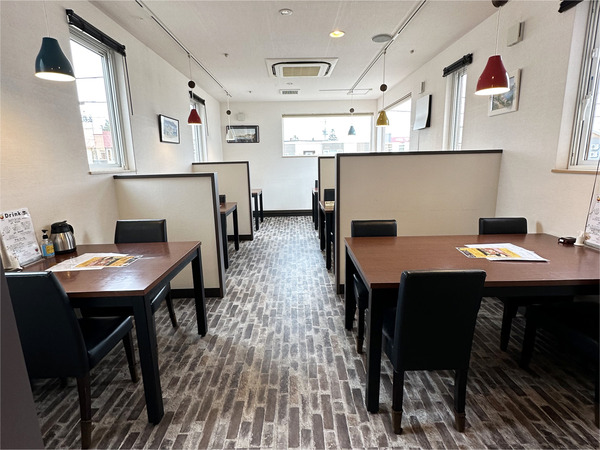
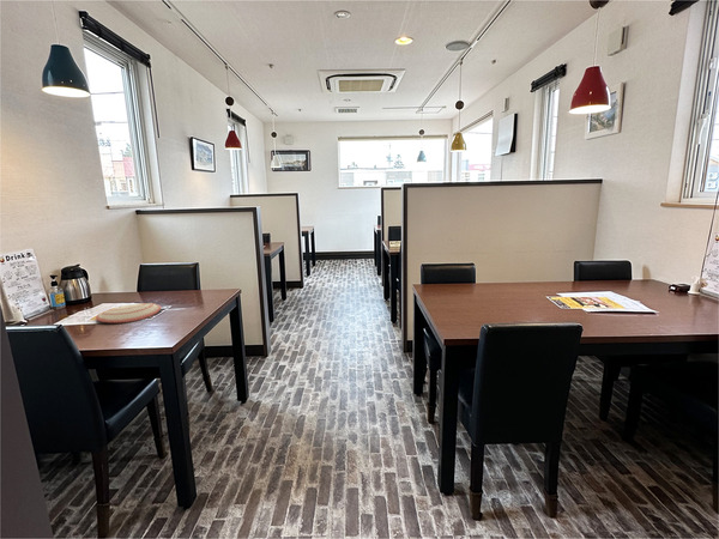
+ plate [95,302,162,325]
